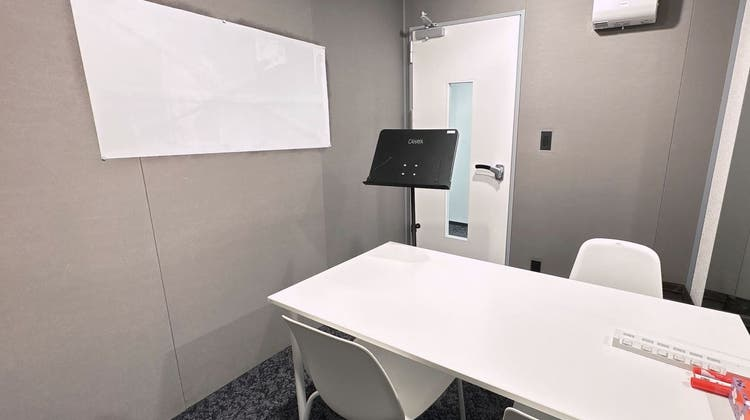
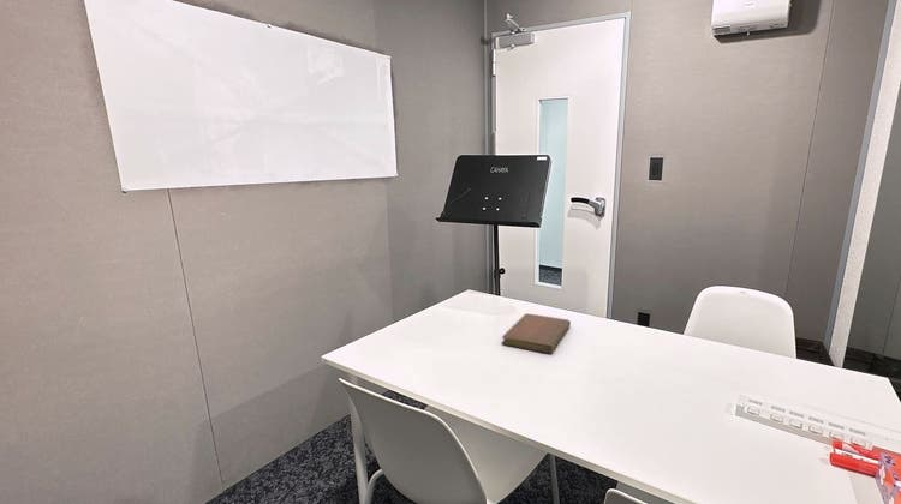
+ notebook [501,312,572,354]
